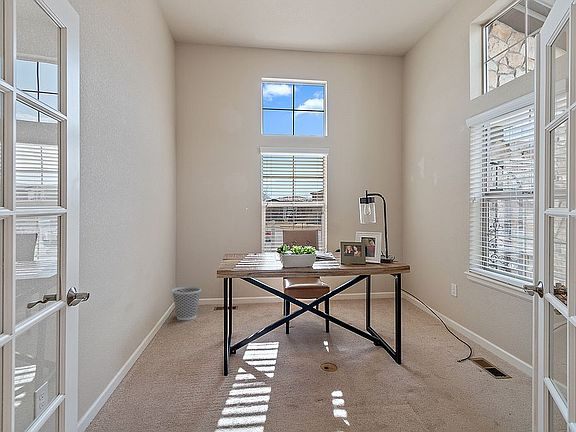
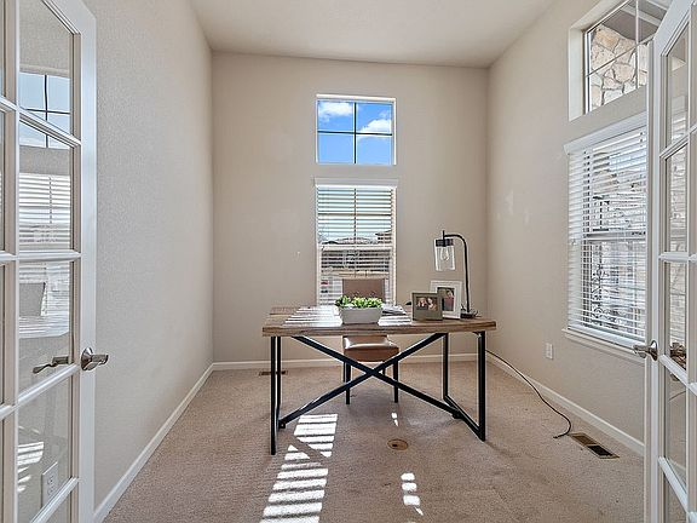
- wastebasket [171,286,202,321]
